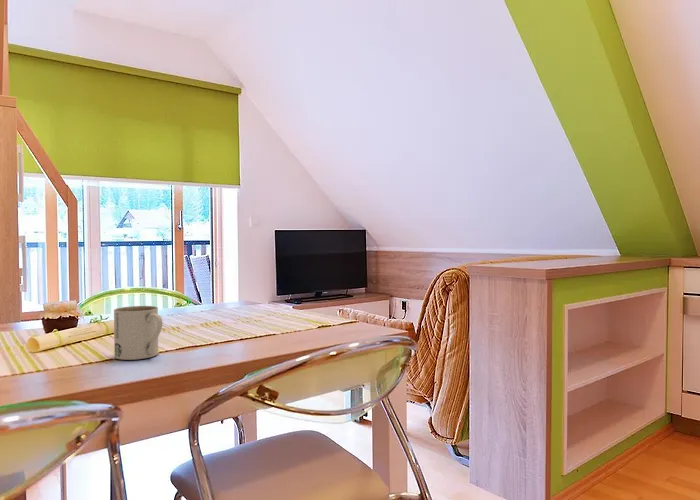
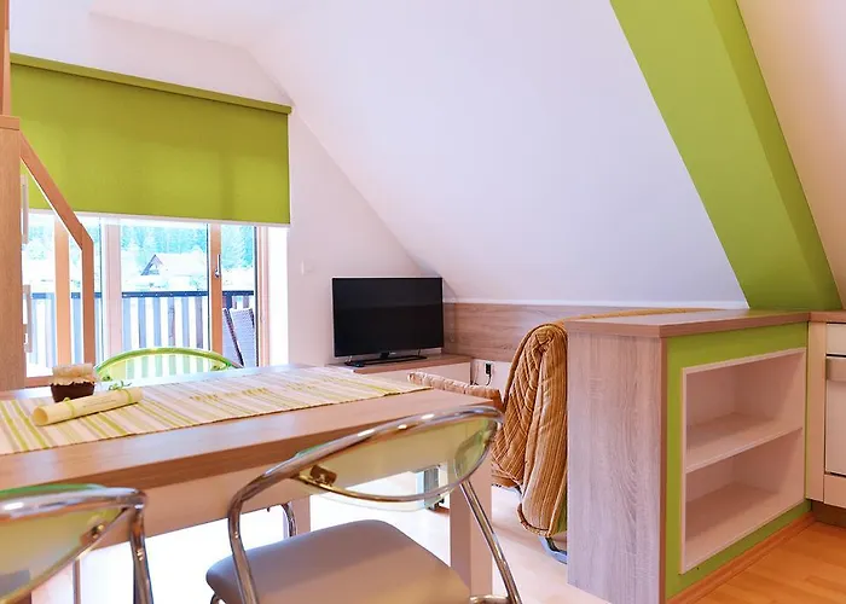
- mug [113,305,164,361]
